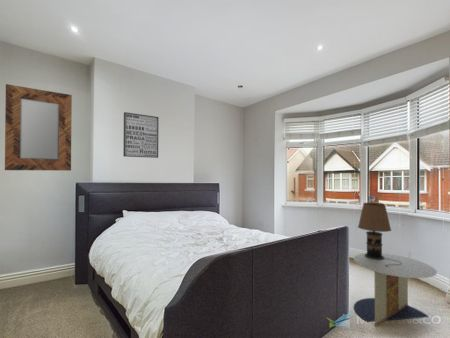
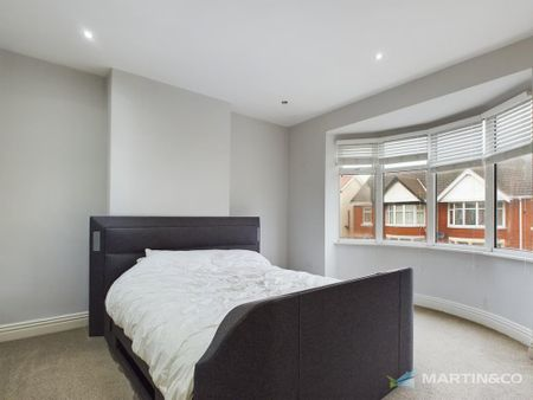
- table lamp [357,202,402,267]
- wall art [122,111,159,159]
- side table [353,252,438,327]
- home mirror [4,83,73,172]
